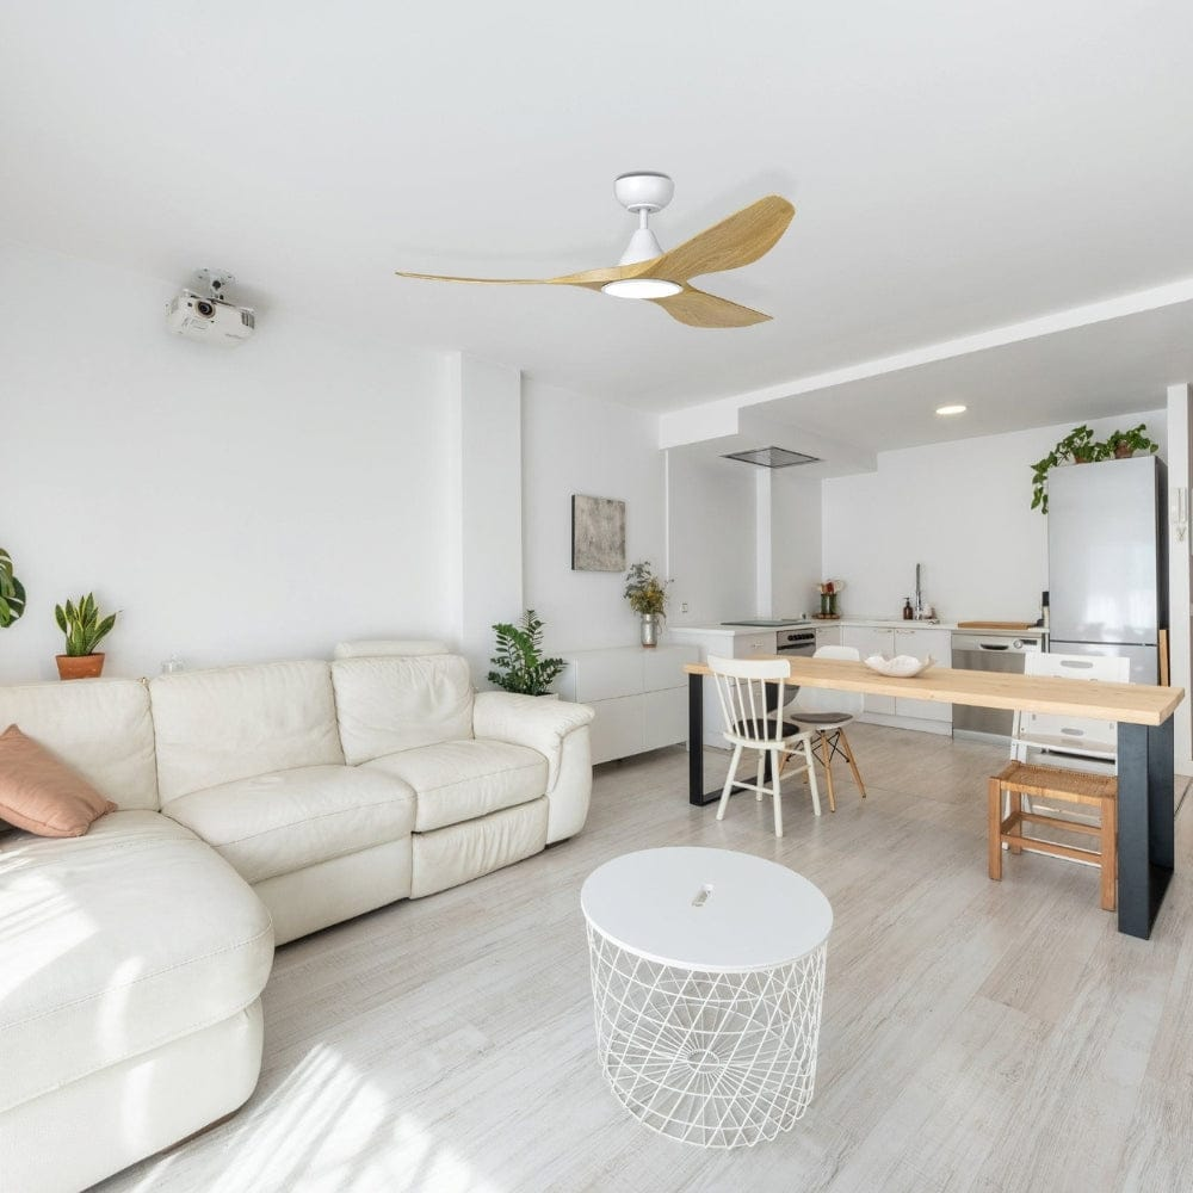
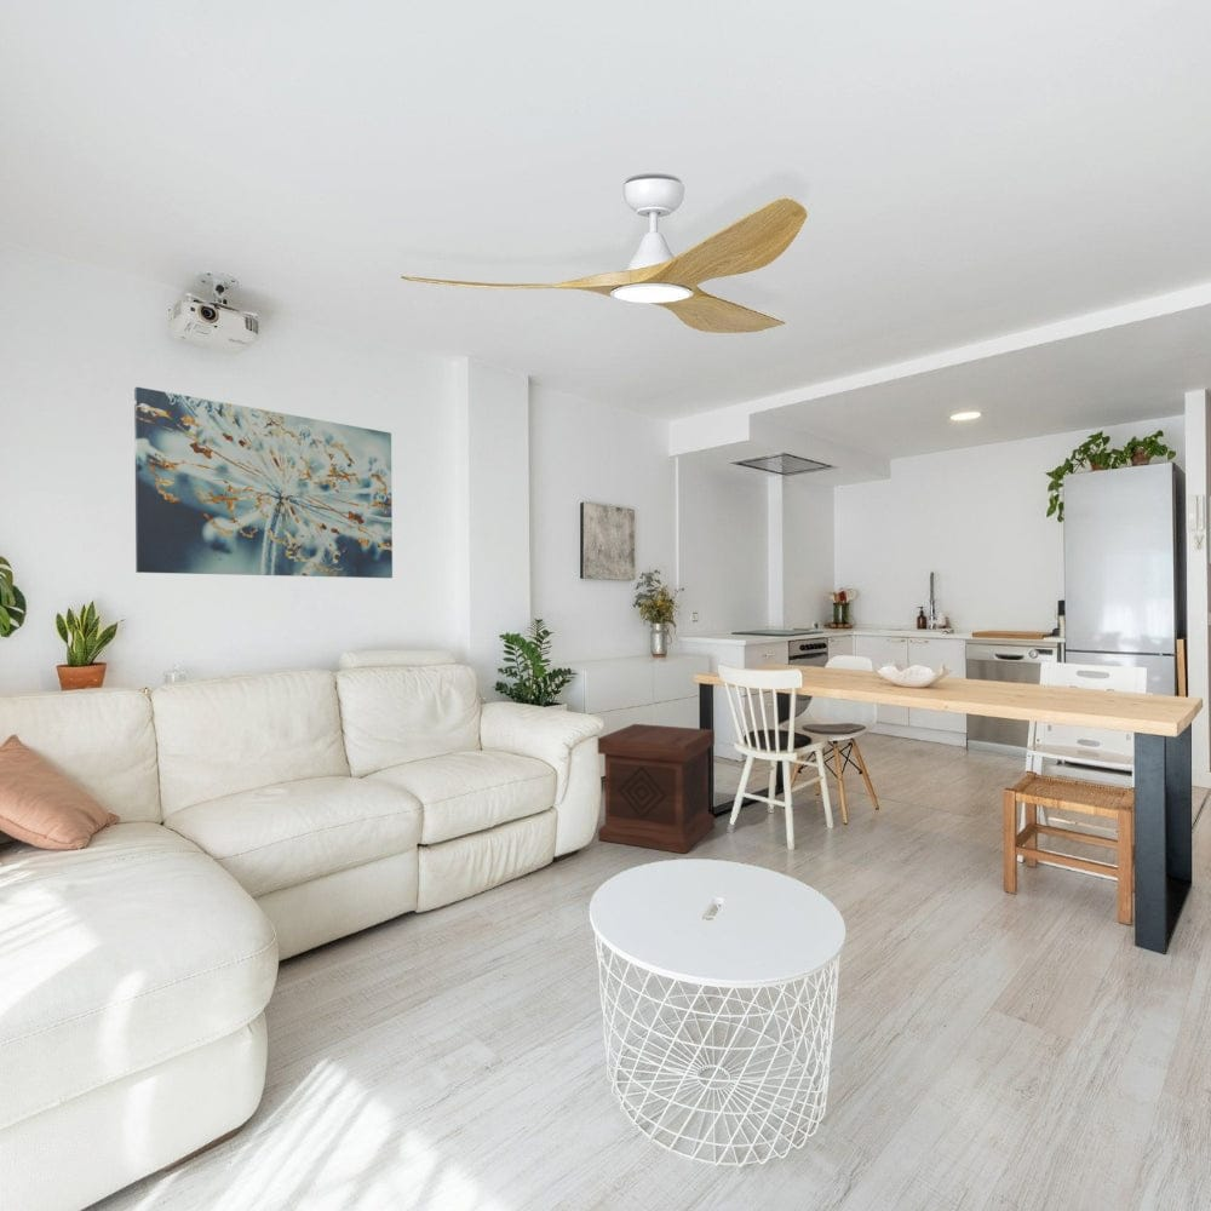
+ wall art [133,386,394,579]
+ side table [597,723,716,855]
